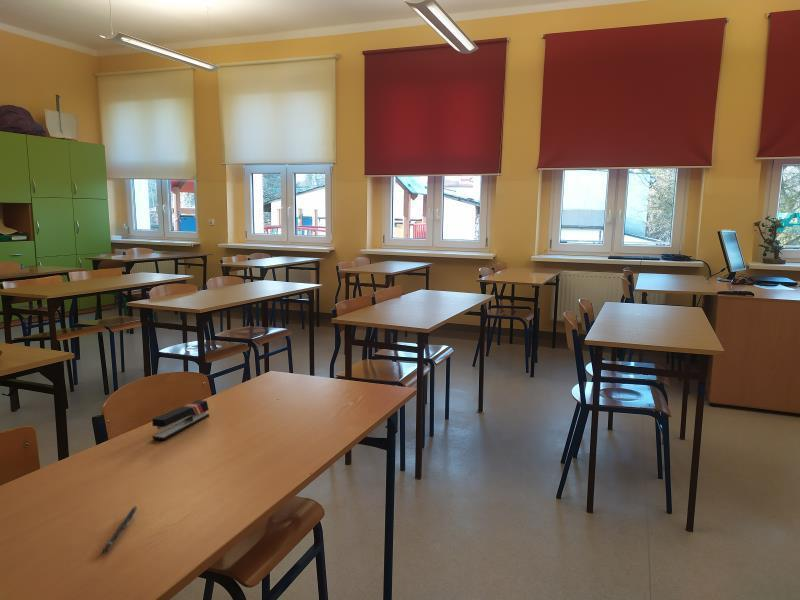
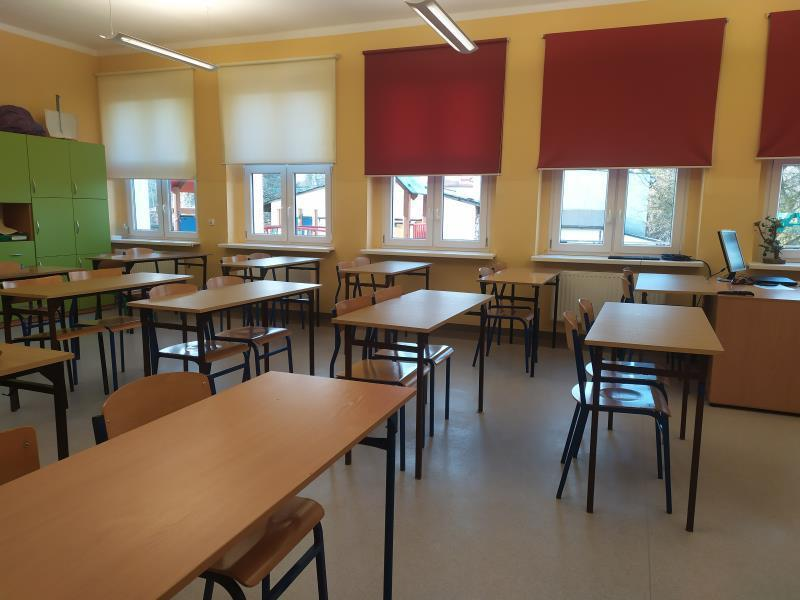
- stapler [151,399,210,441]
- pen [102,505,138,555]
